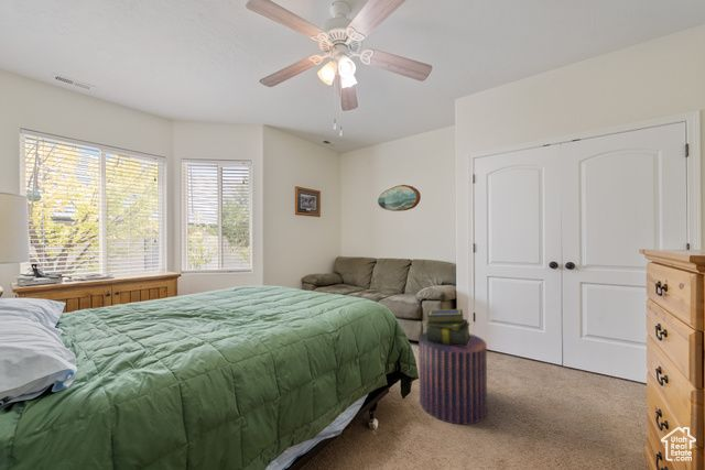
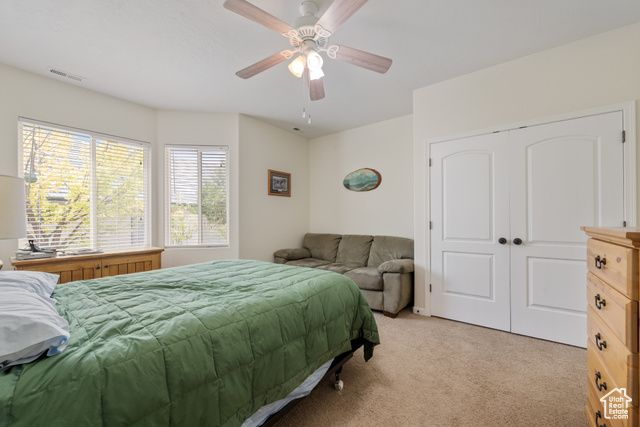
- stack of books [424,308,471,346]
- pouf [417,331,488,425]
